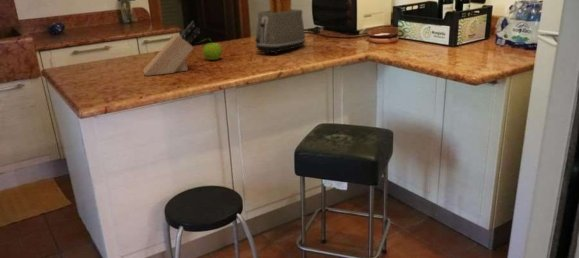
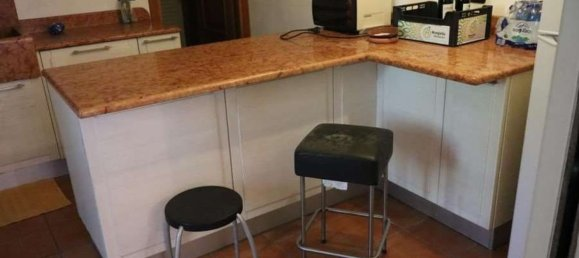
- toaster [254,0,307,56]
- knife block [143,20,201,77]
- fruit [196,37,223,61]
